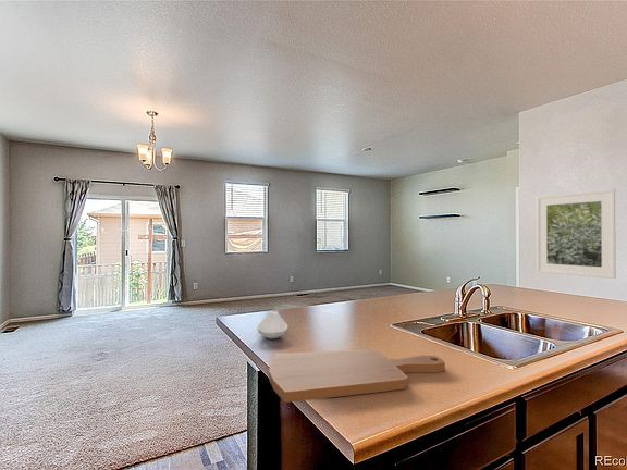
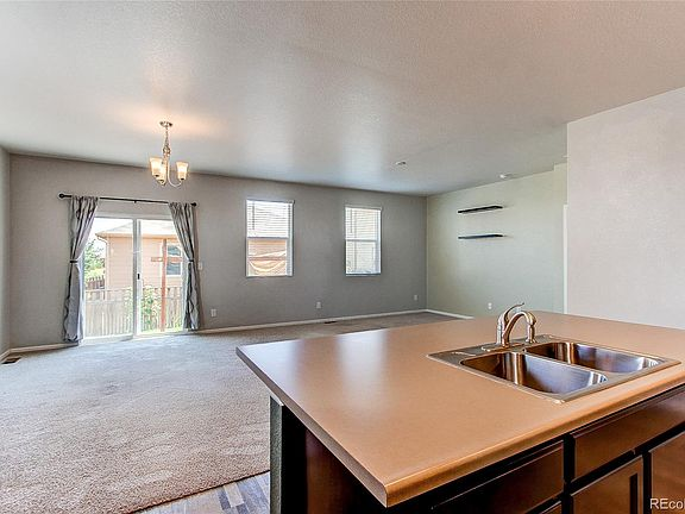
- cutting board [268,348,446,404]
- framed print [536,188,617,280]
- spoon rest [256,310,288,339]
